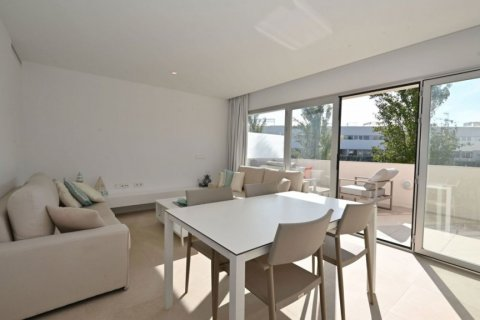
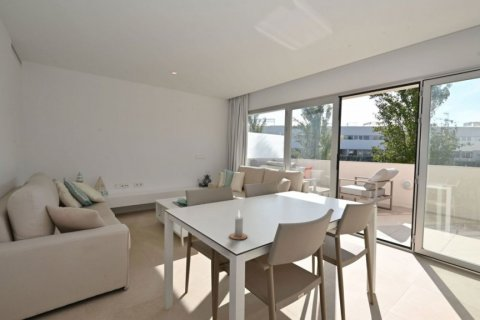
+ candle [228,210,249,240]
